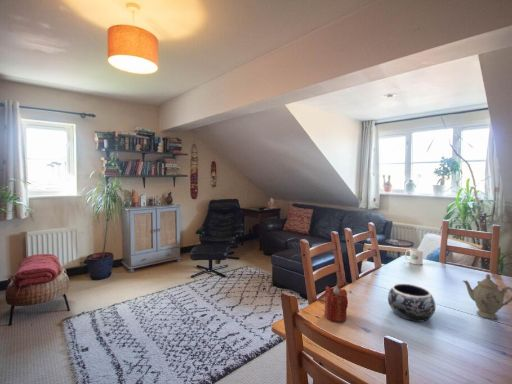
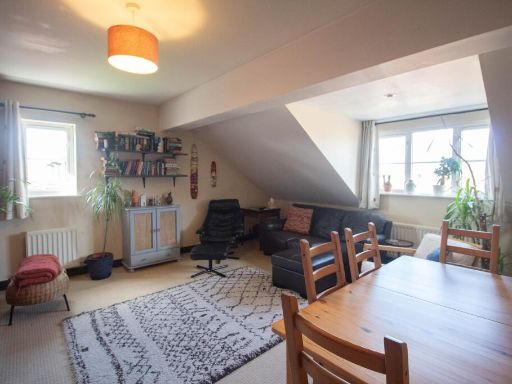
- decorative bowl [387,283,436,323]
- candle [324,285,349,323]
- chinaware [462,273,512,320]
- mug [404,248,424,266]
